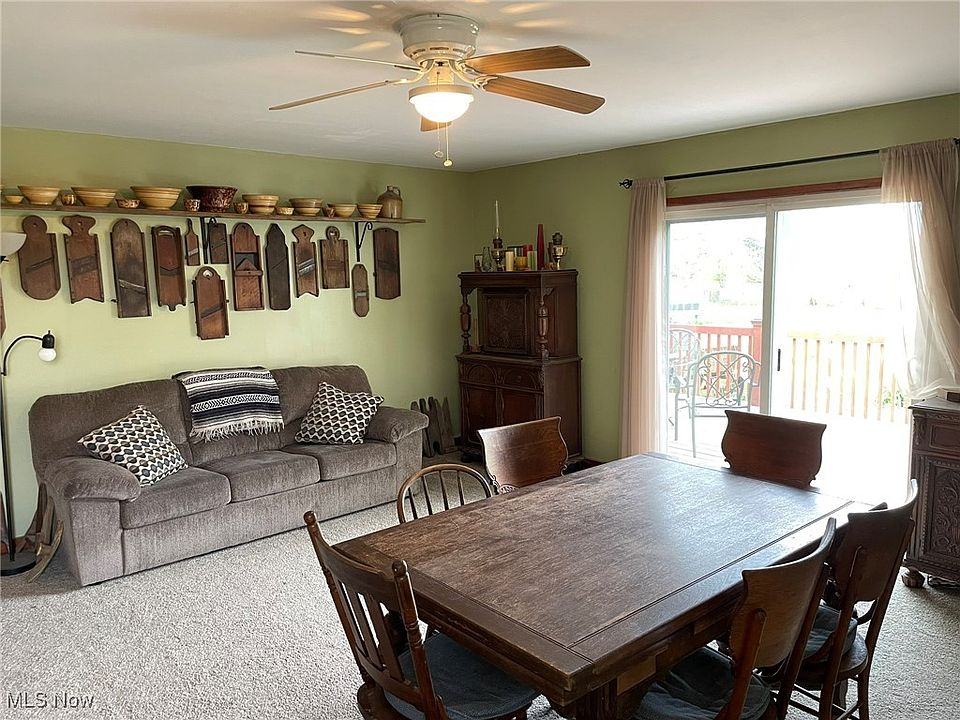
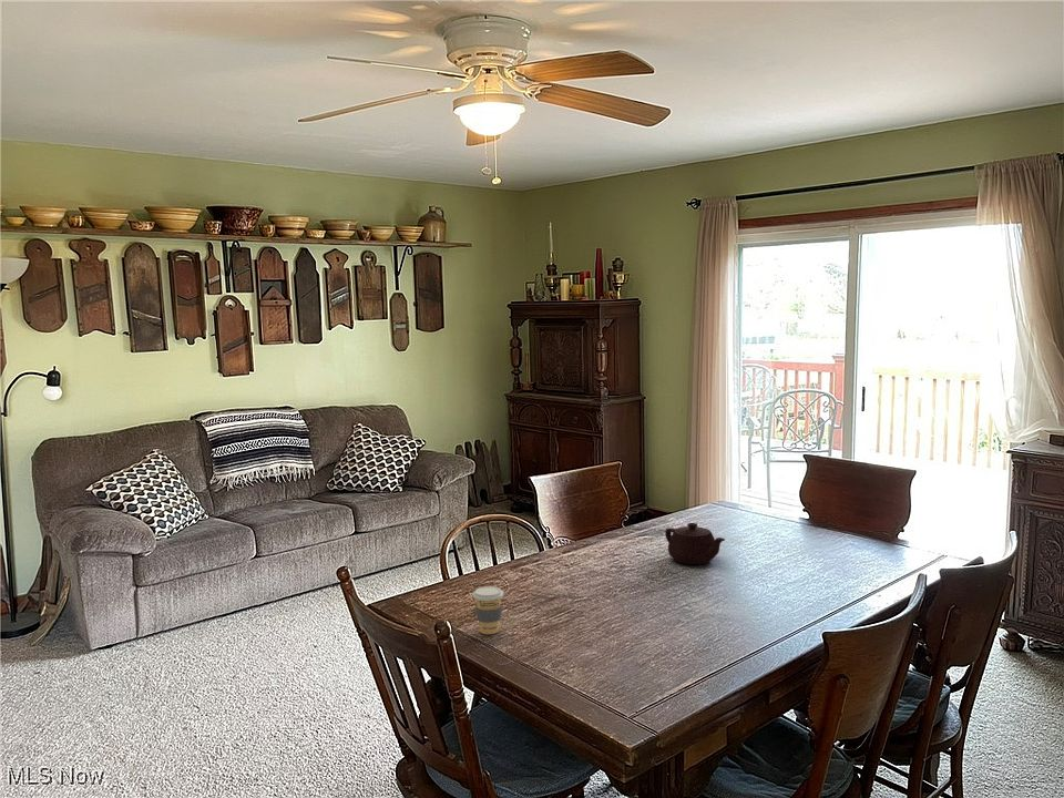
+ teapot [664,522,726,565]
+ coffee cup [472,585,504,635]
